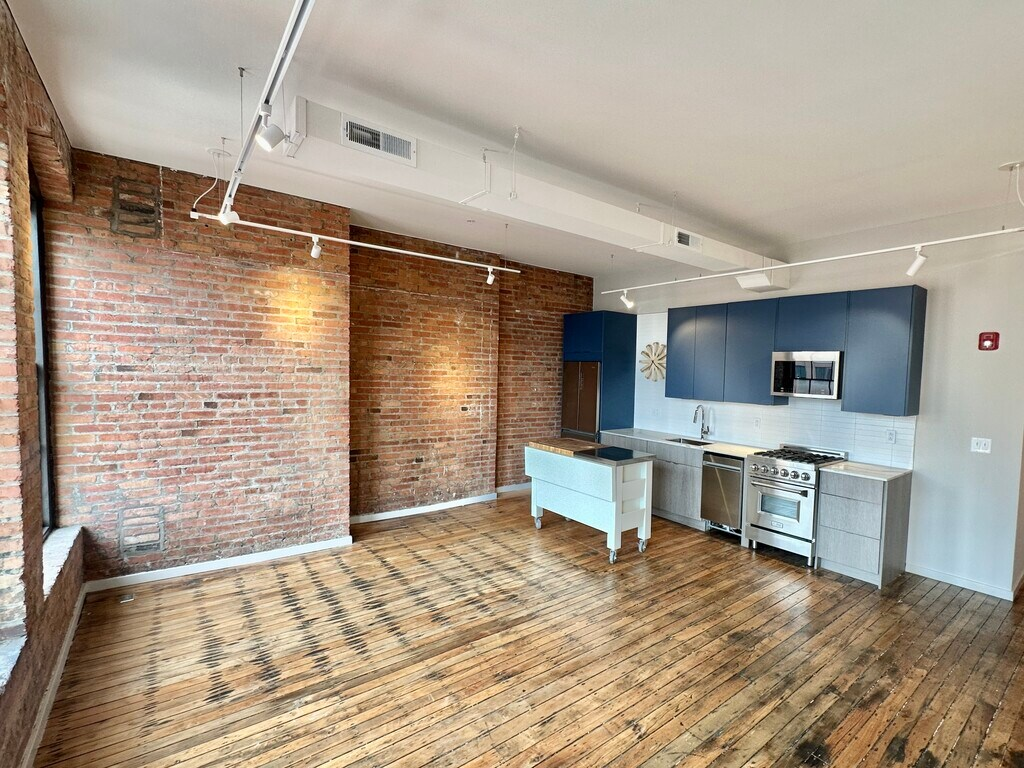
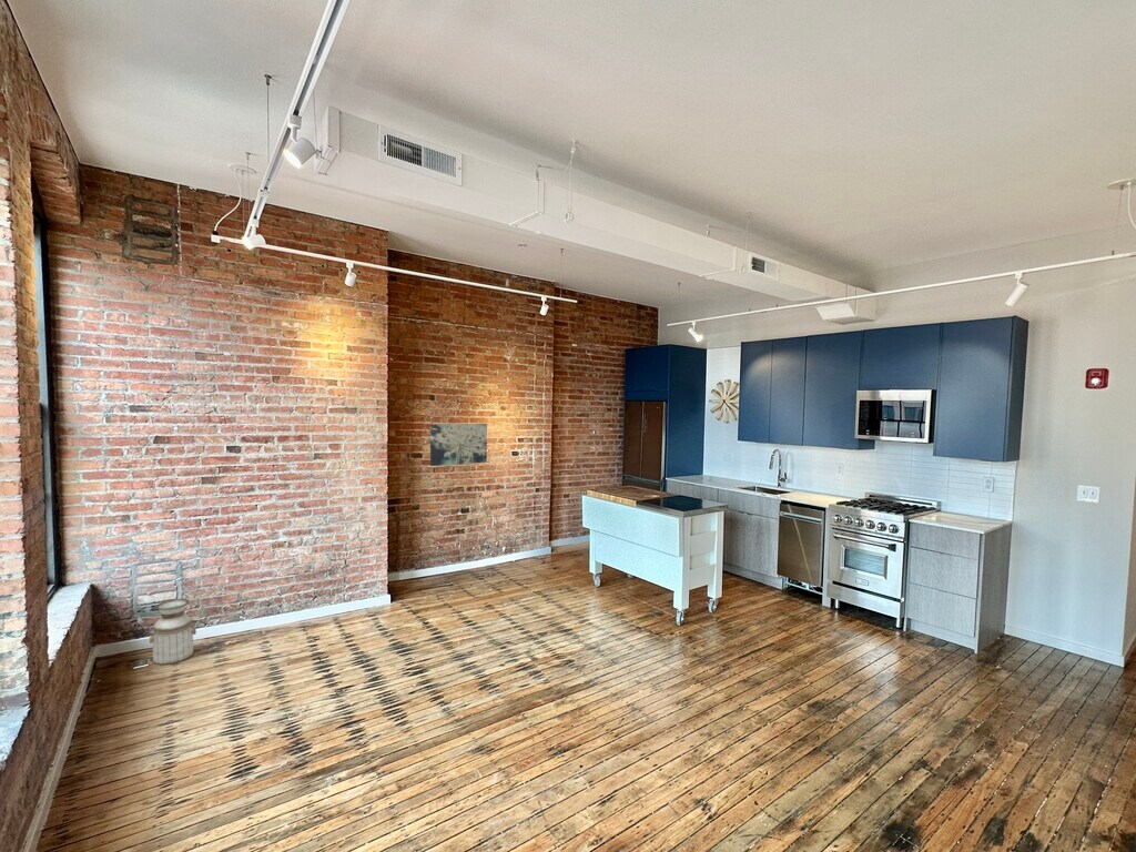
+ wall art [429,423,488,467]
+ planter [149,598,197,666]
